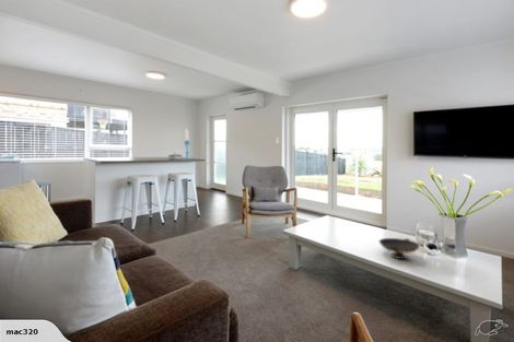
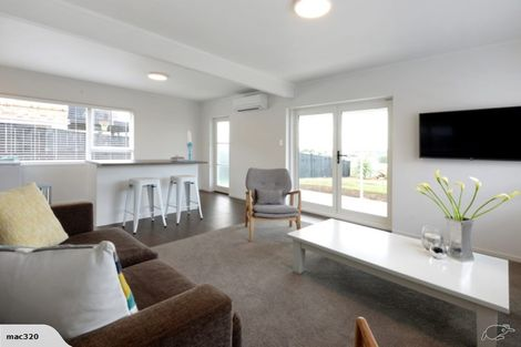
- decorative bowl [378,237,421,260]
